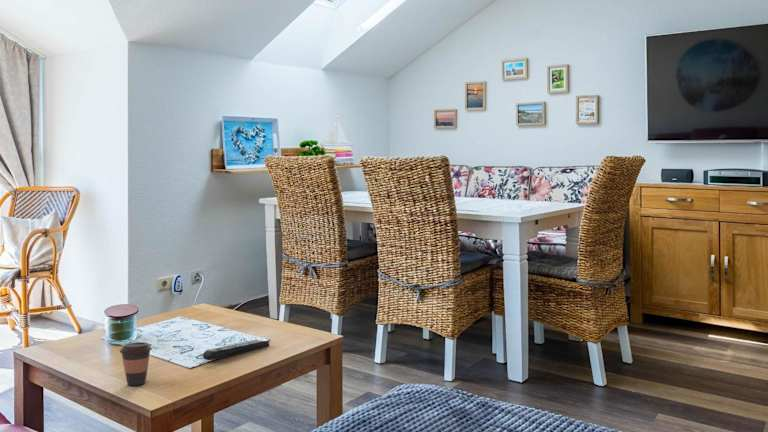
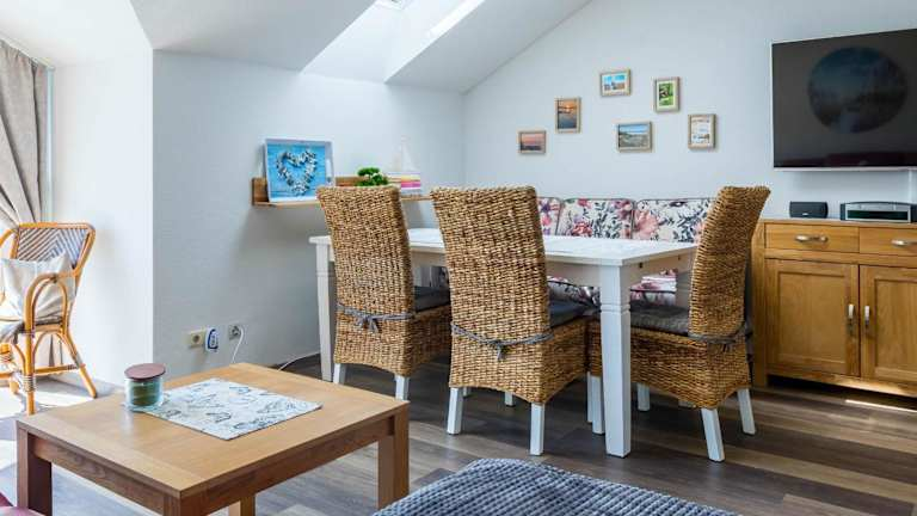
- remote control [202,339,270,361]
- coffee cup [119,341,153,386]
